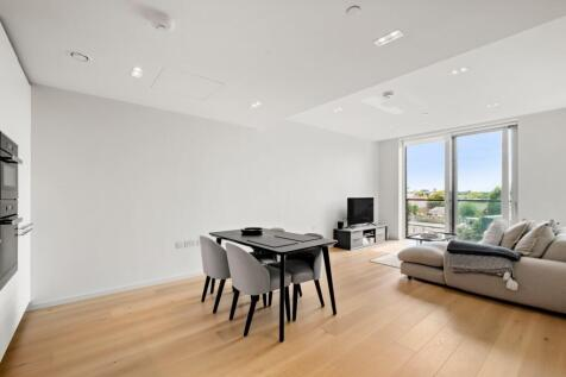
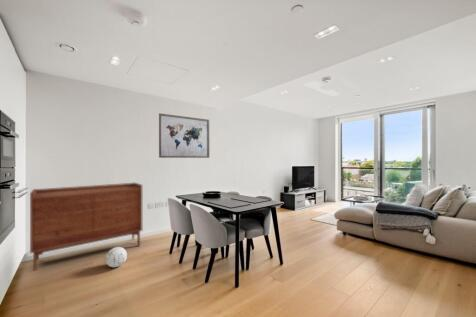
+ wall art [158,112,210,159]
+ ball [105,246,128,268]
+ sideboard [29,182,143,272]
